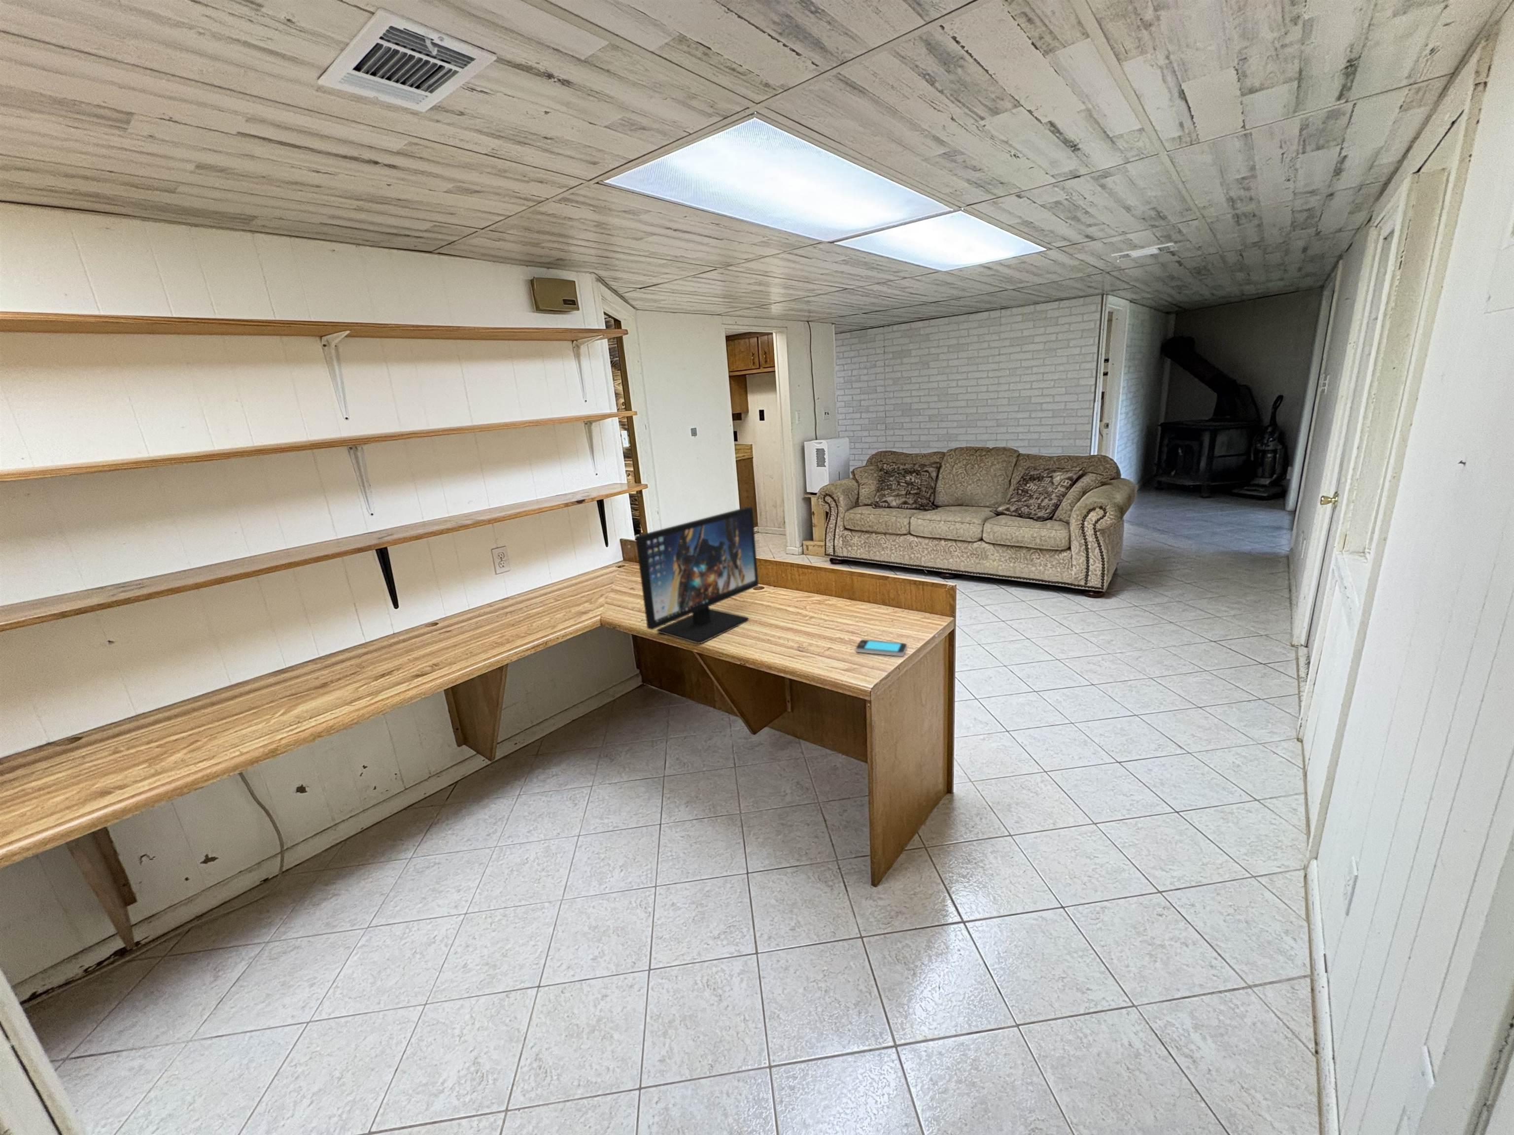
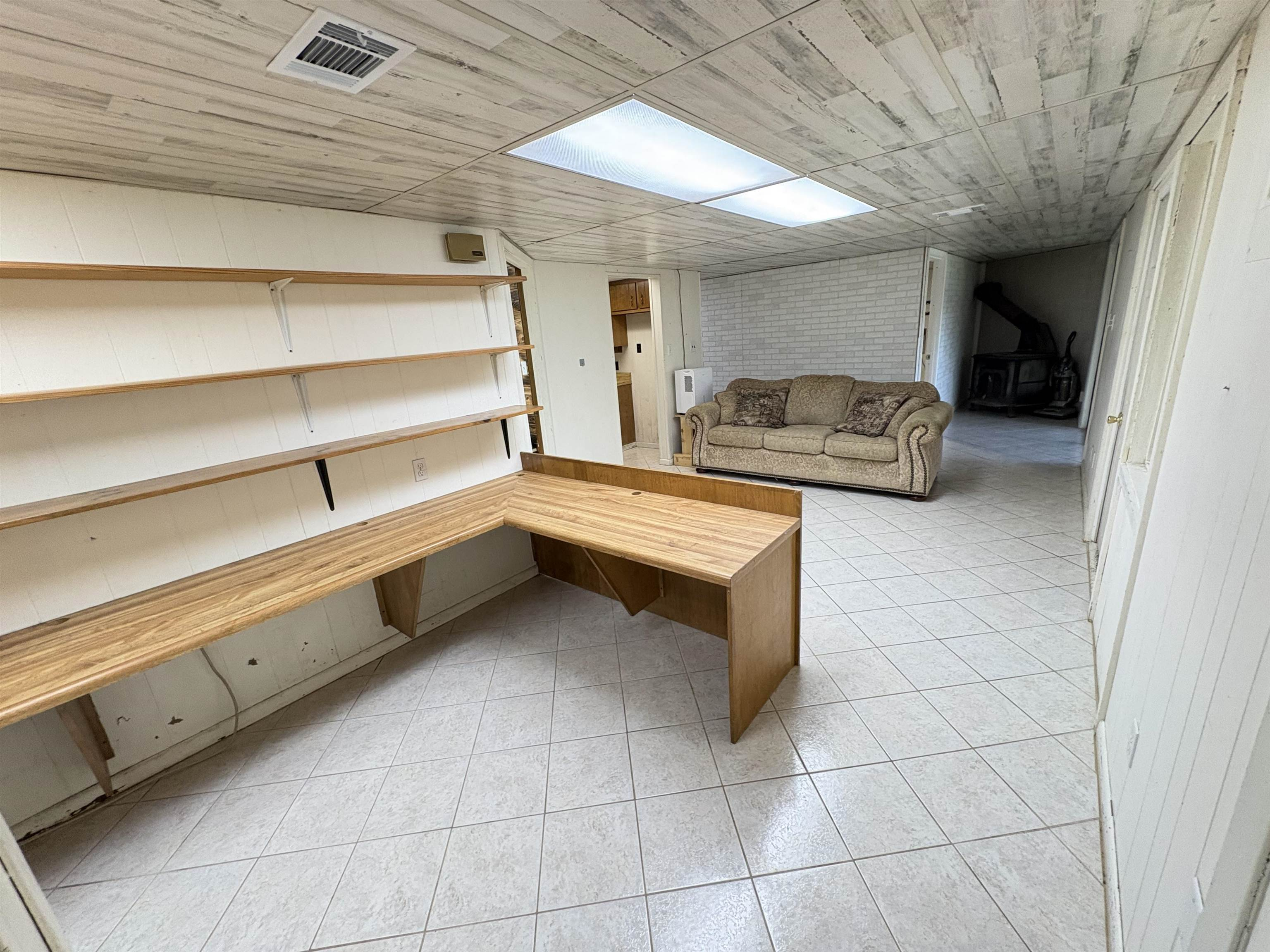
- smartphone [856,639,907,657]
- computer monitor [634,507,759,644]
